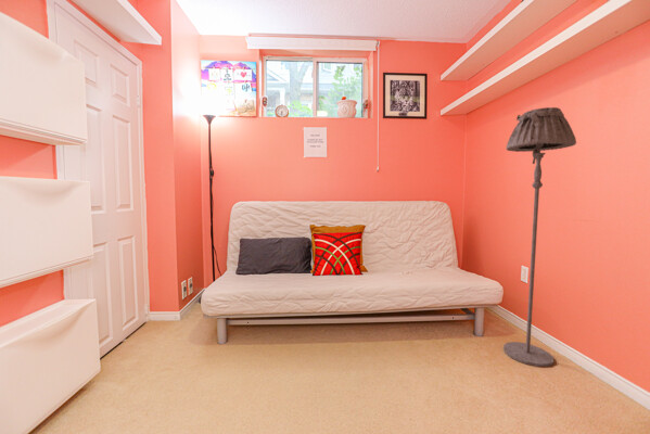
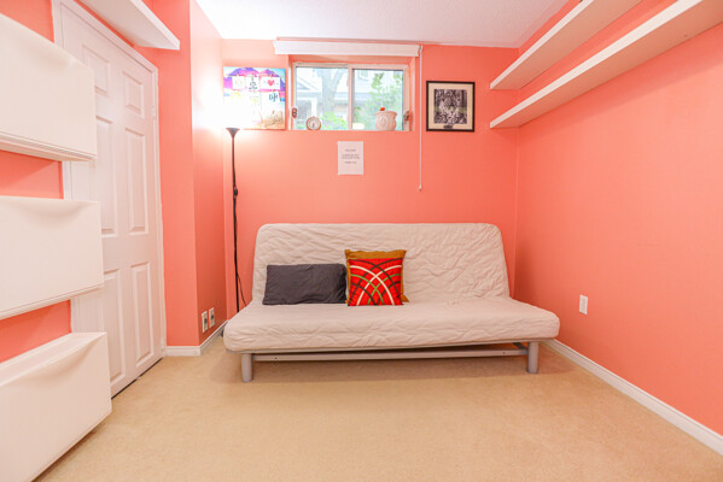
- floor lamp [502,106,577,368]
